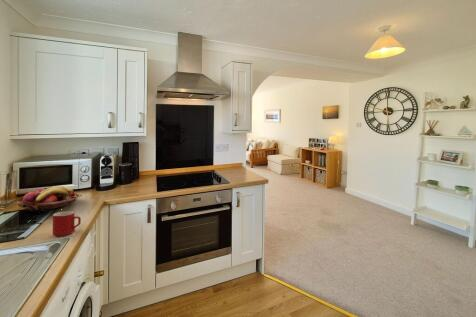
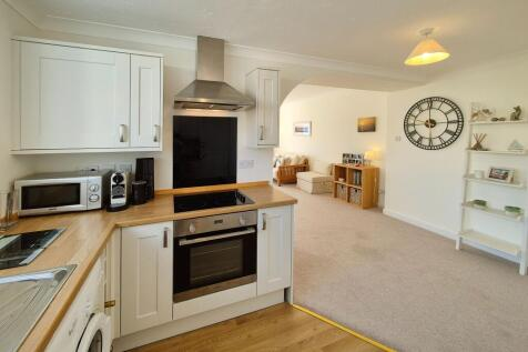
- fruit basket [15,185,83,212]
- mug [52,210,82,237]
